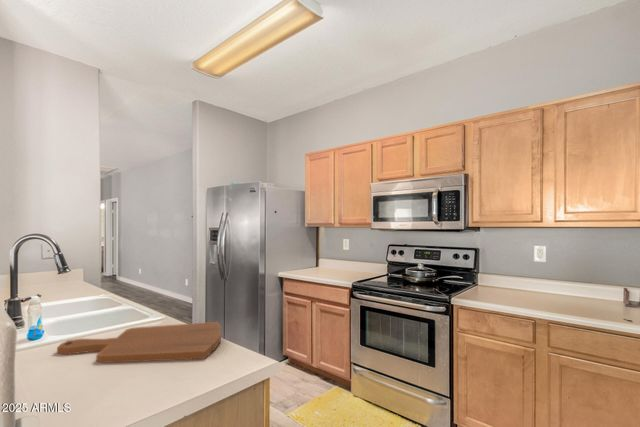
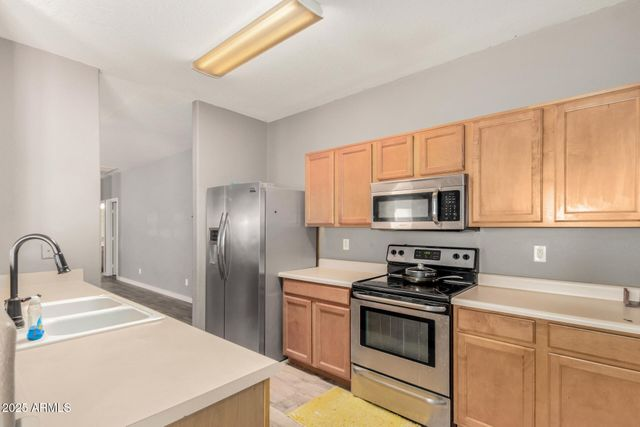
- cutting board [56,321,222,364]
